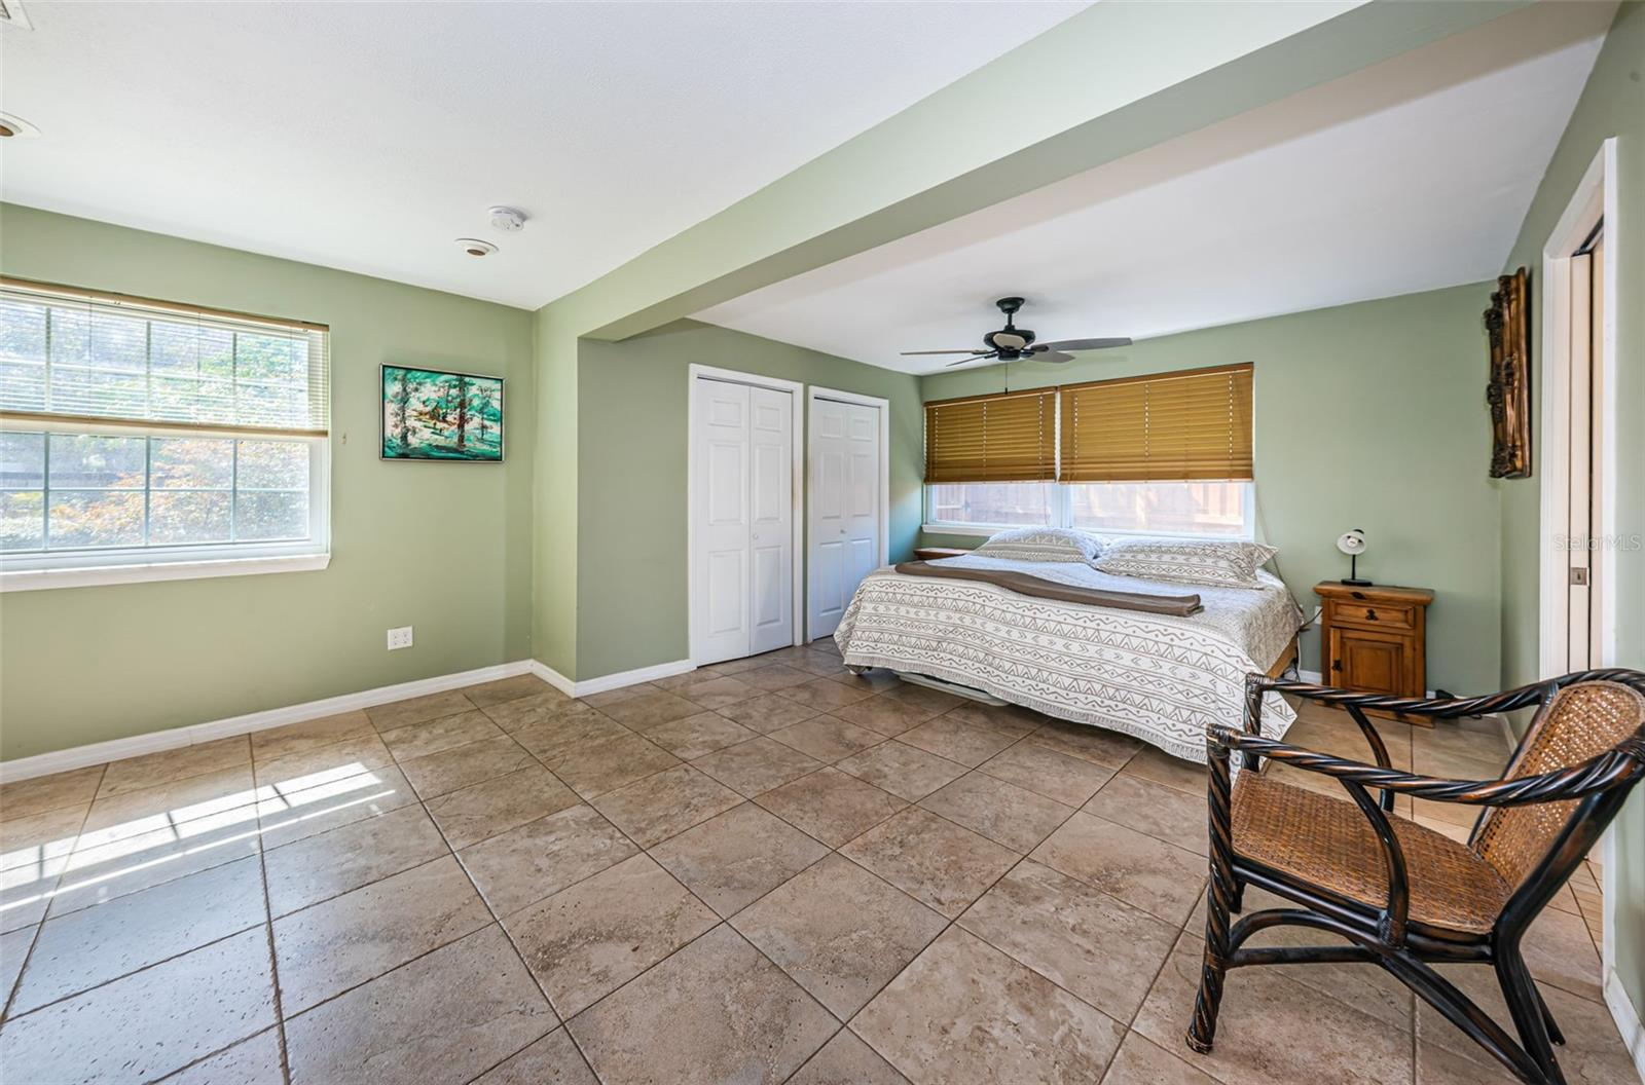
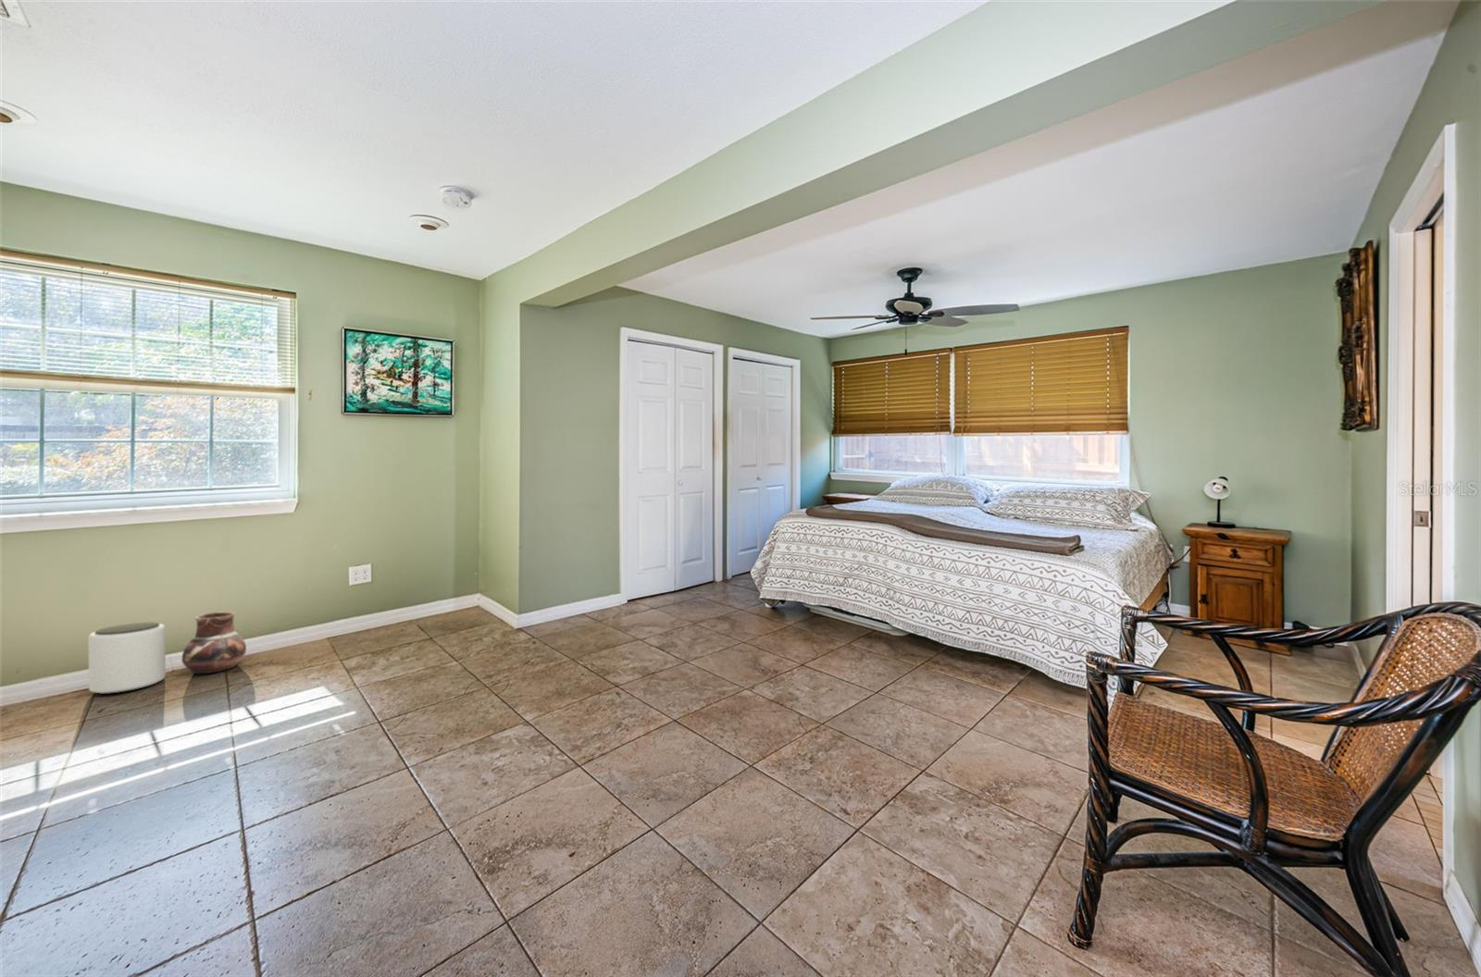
+ ceramic pot [181,612,248,675]
+ plant pot [88,622,167,695]
